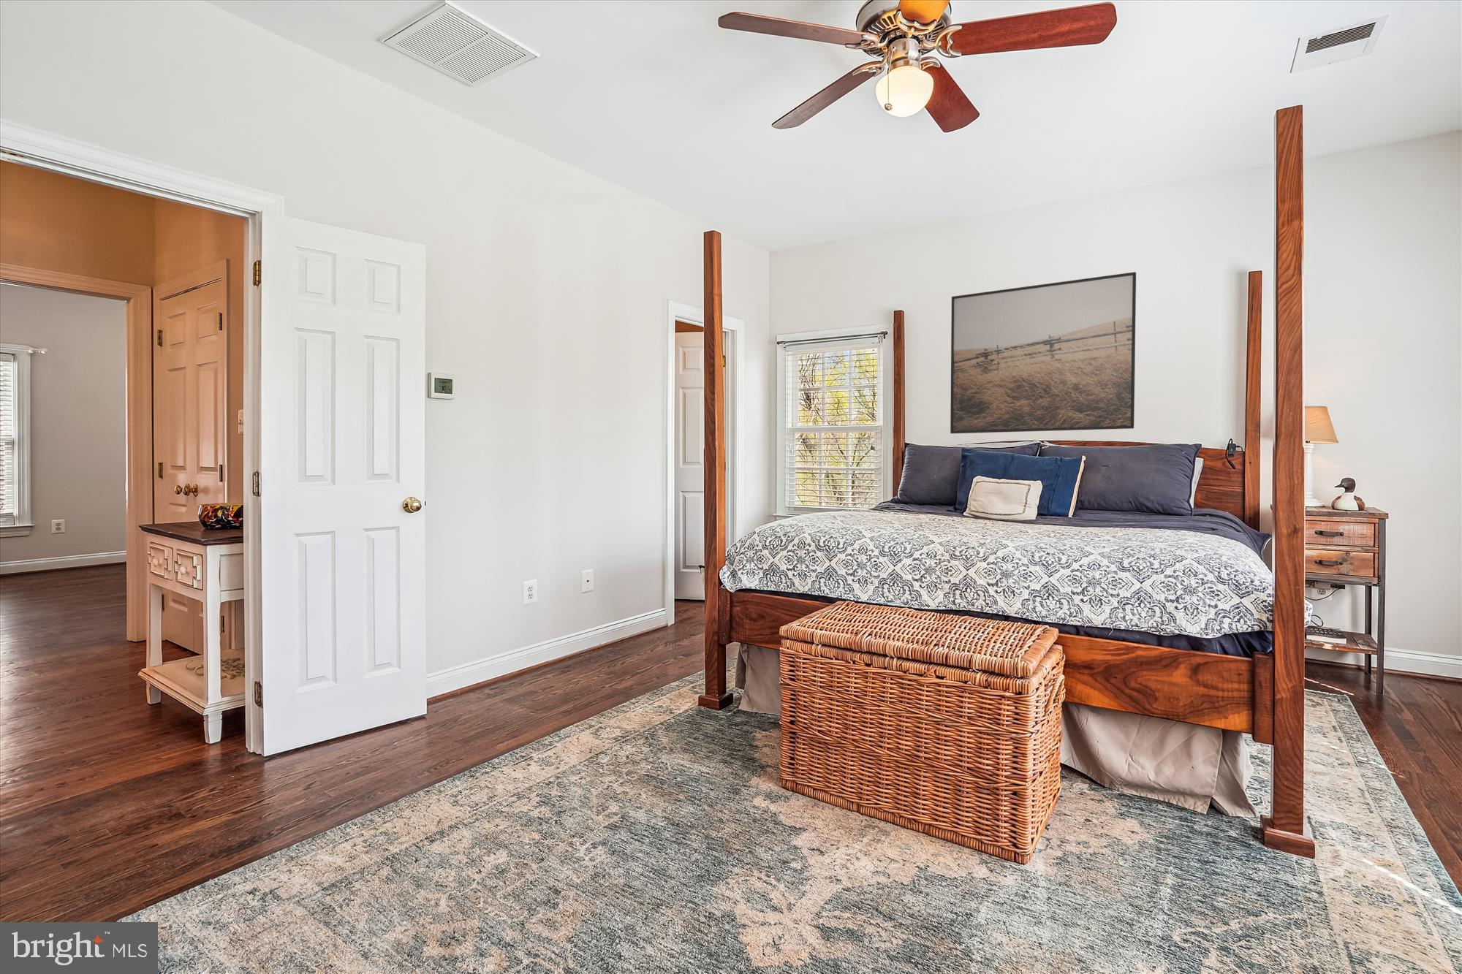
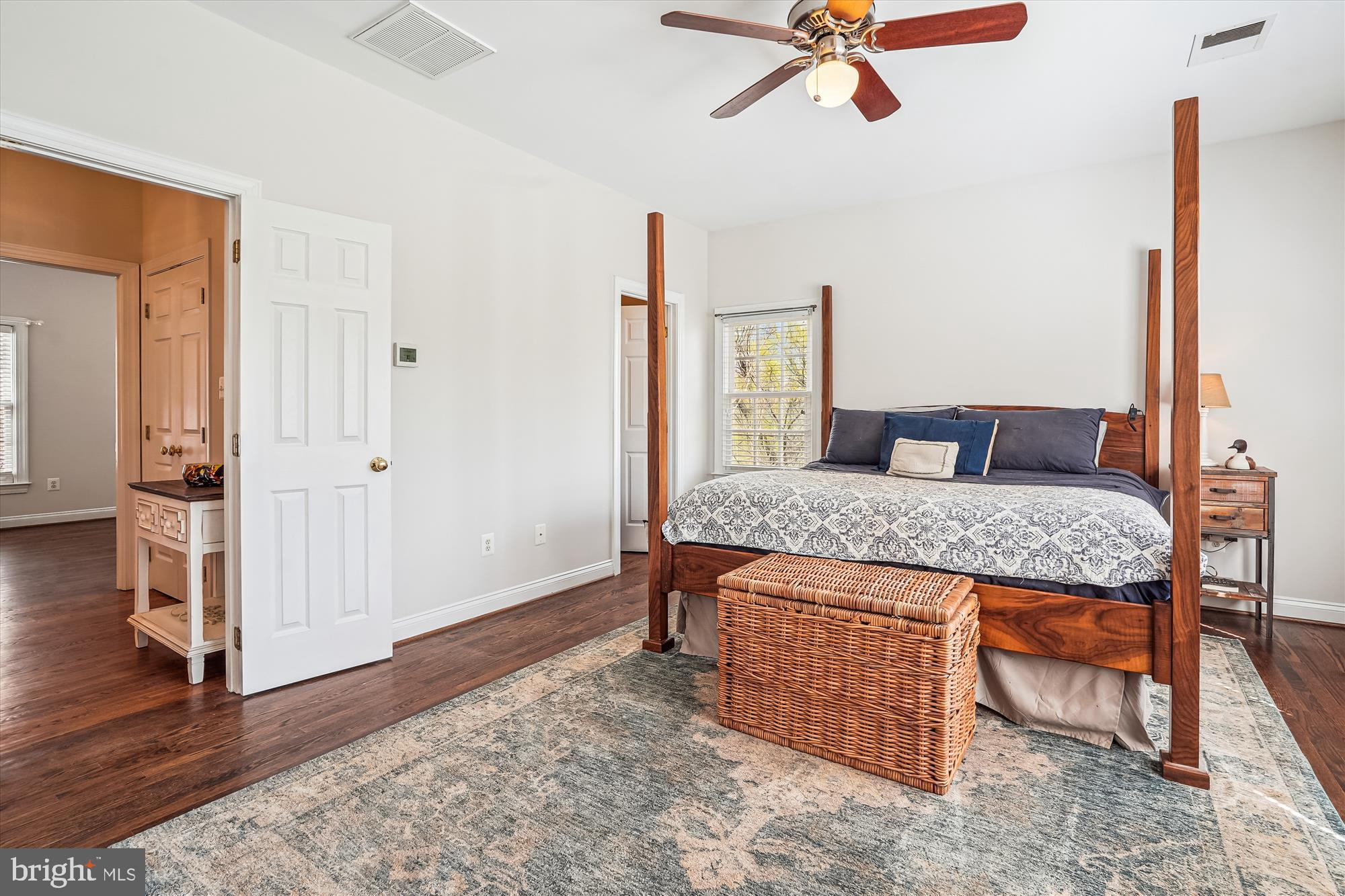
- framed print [950,271,1137,434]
